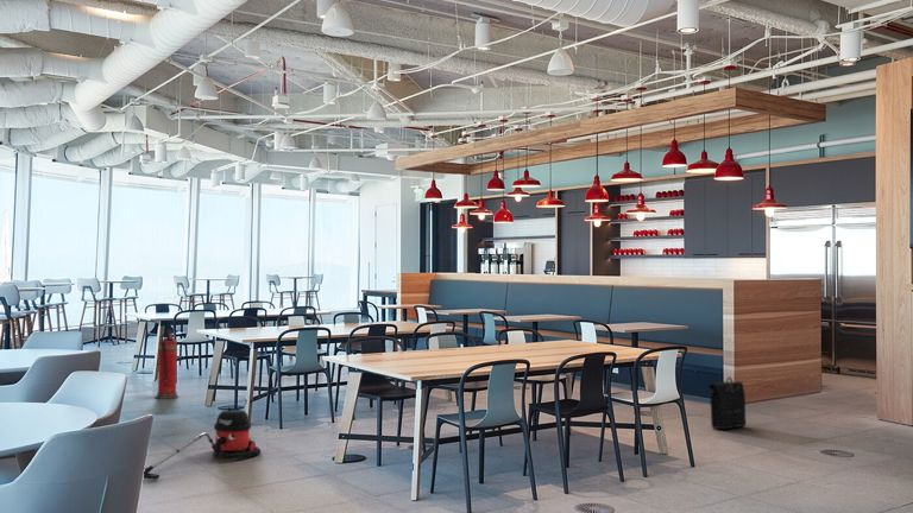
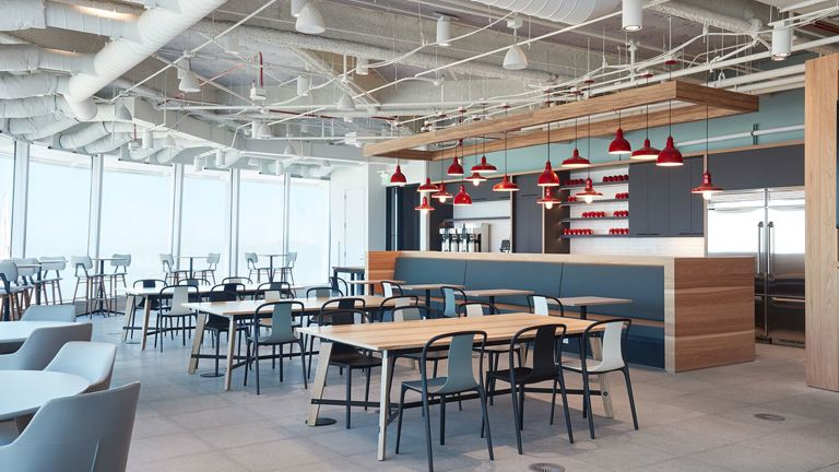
- vacuum cleaner [143,406,262,481]
- backpack [707,376,748,430]
- fire extinguisher [155,328,180,400]
